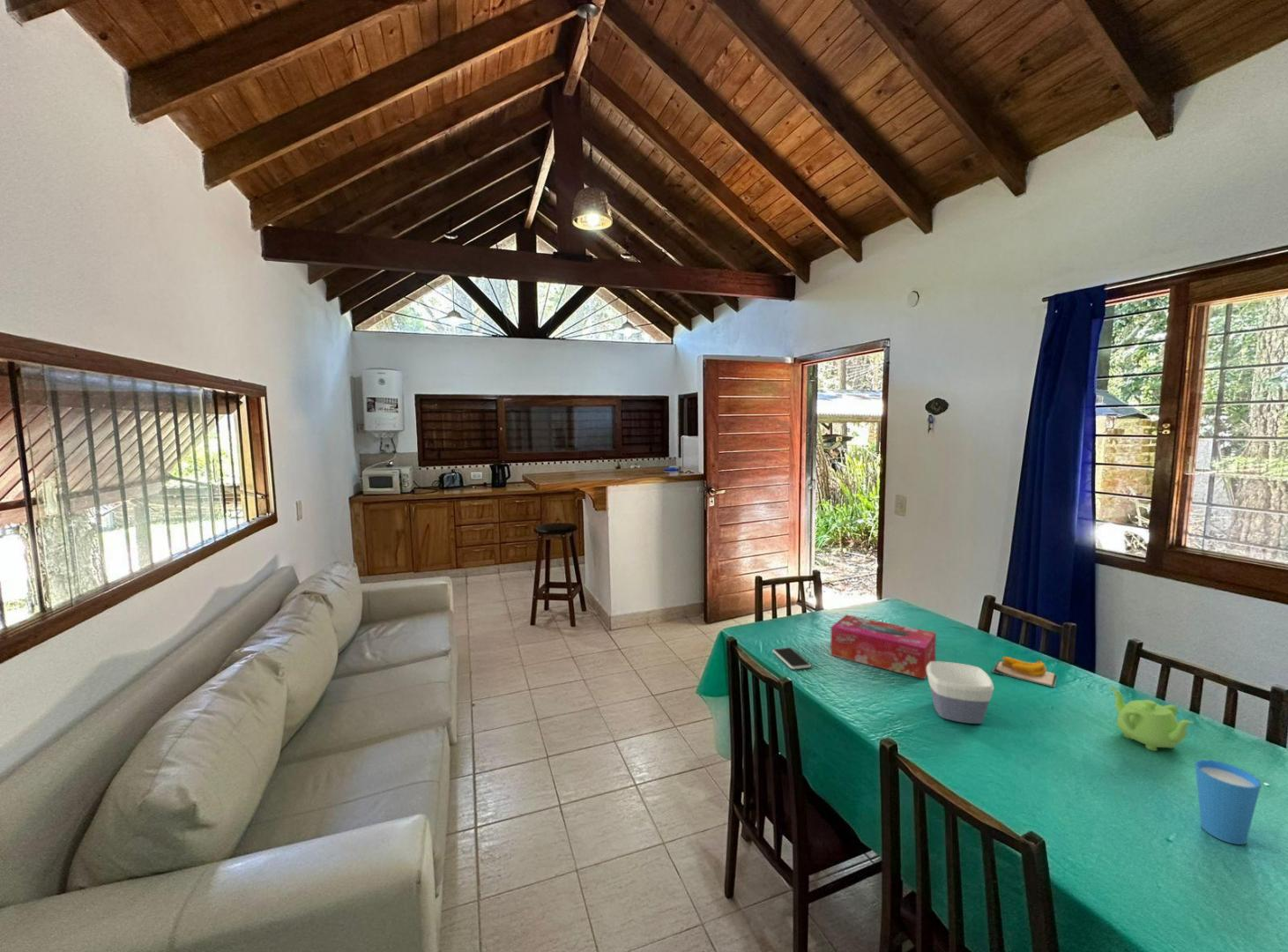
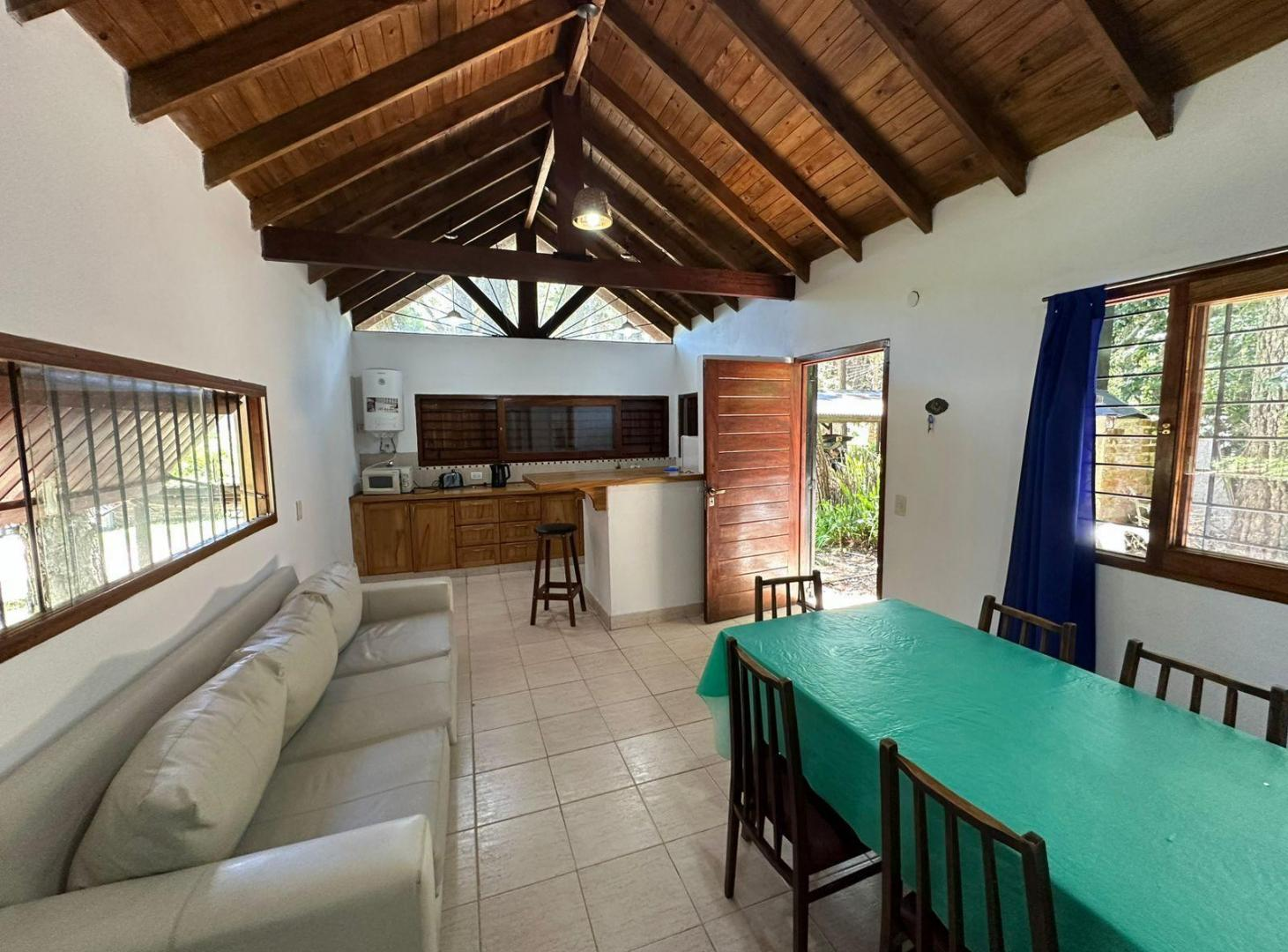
- smartphone [772,647,812,670]
- tissue box [830,614,937,680]
- teapot [1109,686,1195,752]
- cup [1195,759,1262,845]
- banana [992,656,1058,688]
- bowl [927,660,995,725]
